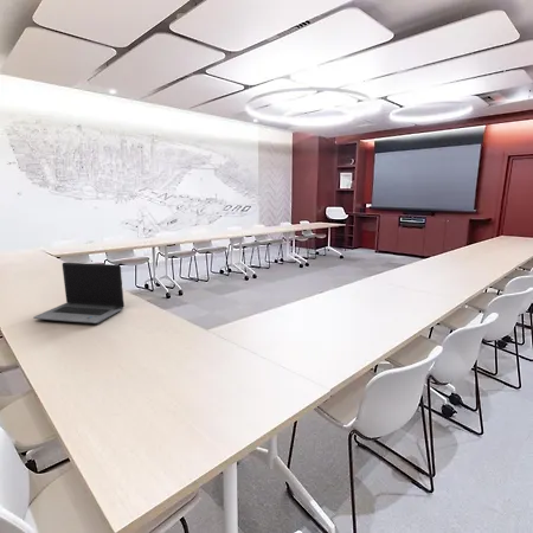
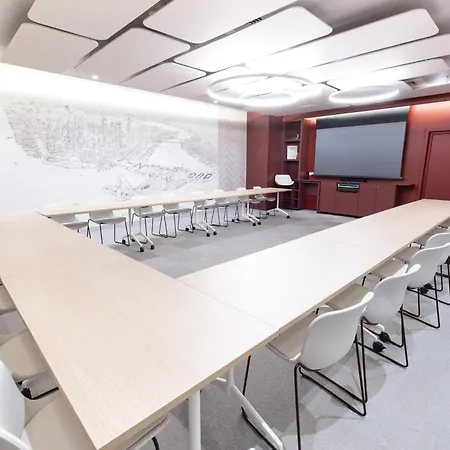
- laptop computer [32,262,126,325]
